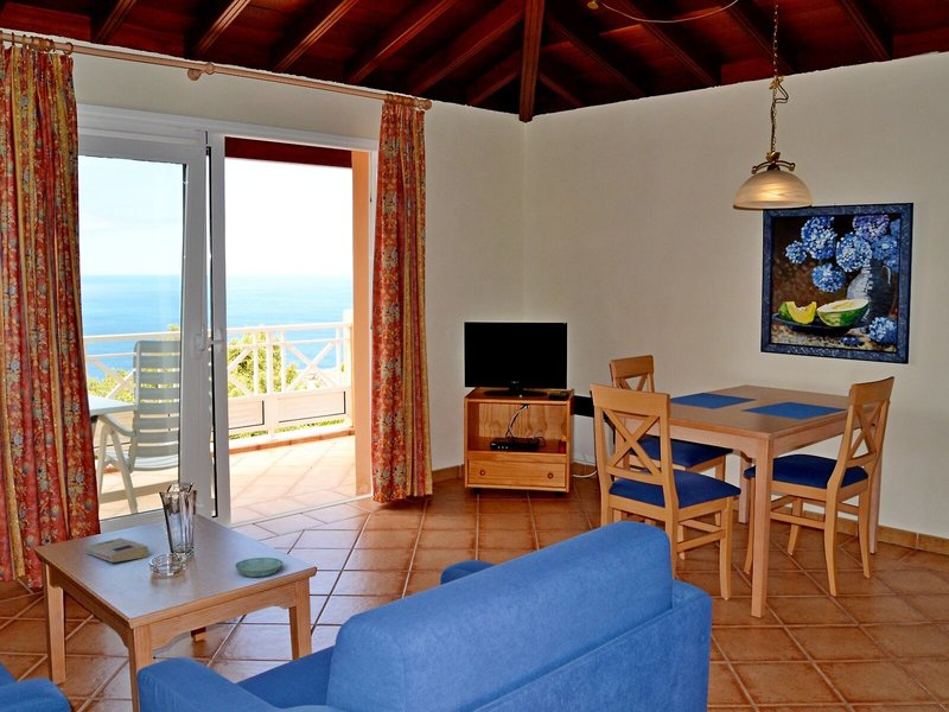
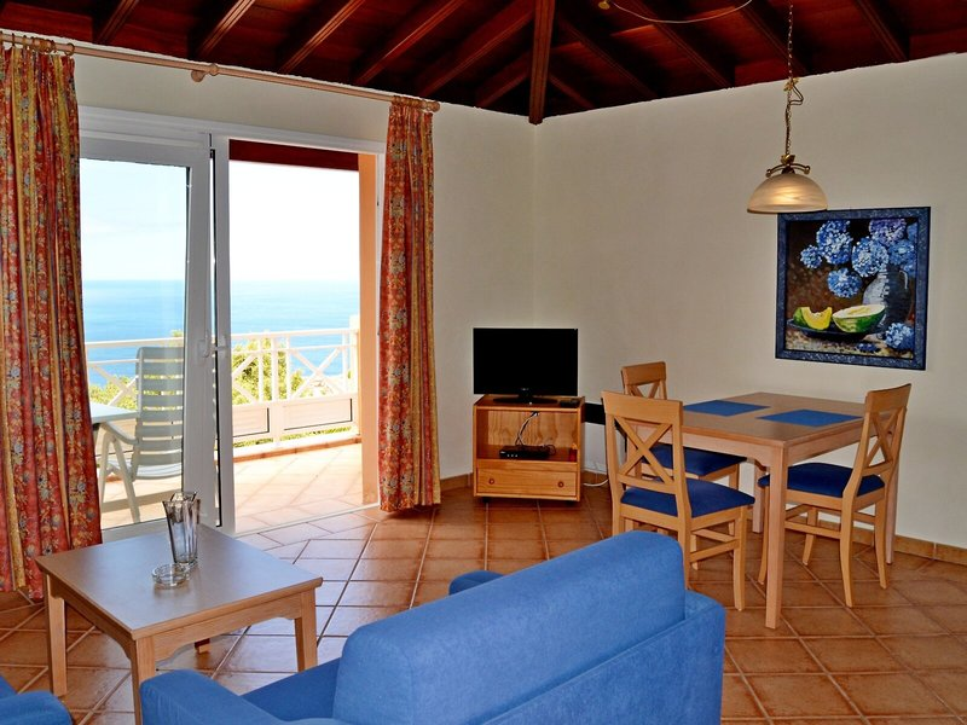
- book [84,536,149,564]
- saucer [234,557,284,578]
